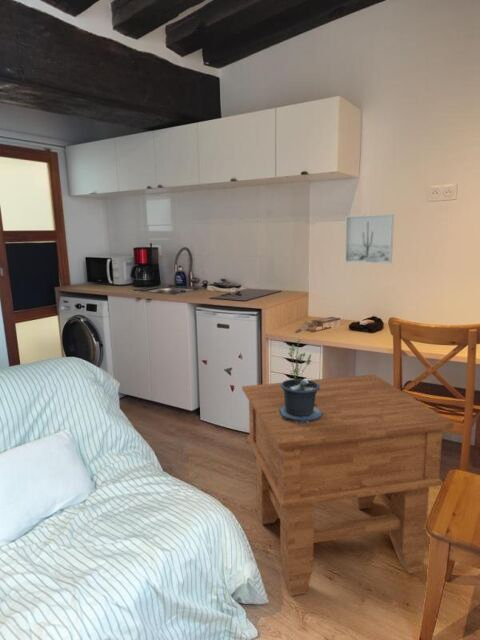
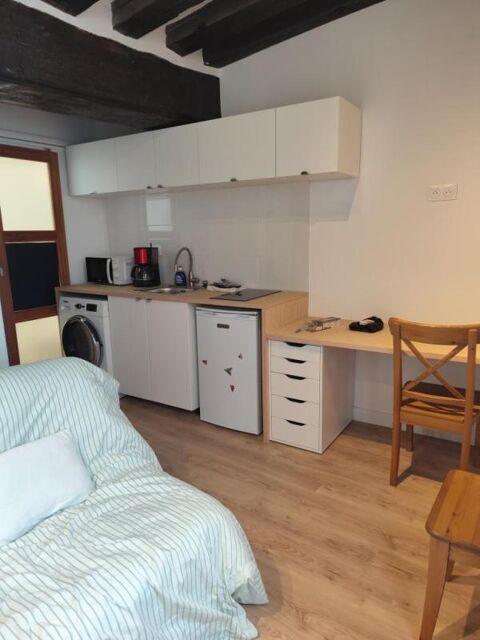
- potted plant [279,338,322,424]
- side table [241,373,455,597]
- wall art [344,213,395,264]
